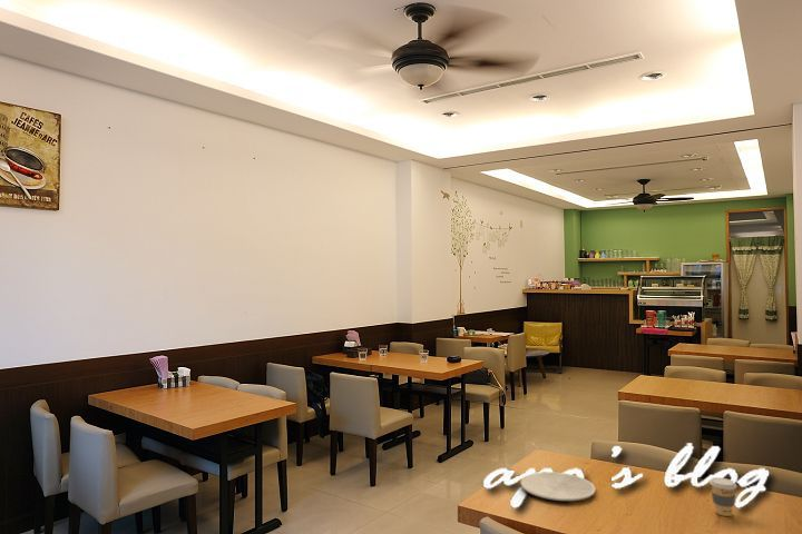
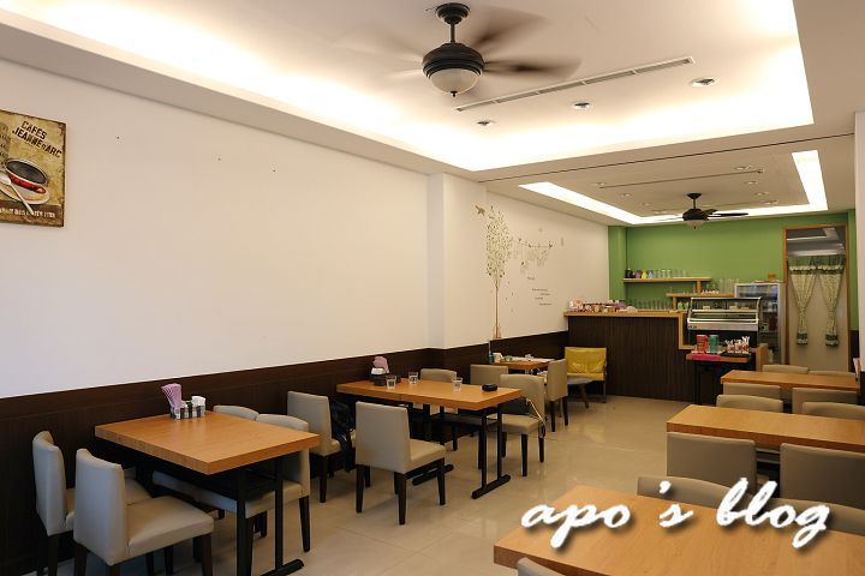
- coffee cup [708,476,737,517]
- plate [520,471,597,502]
